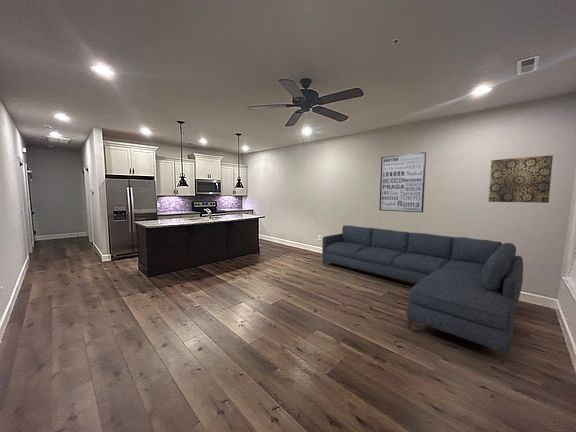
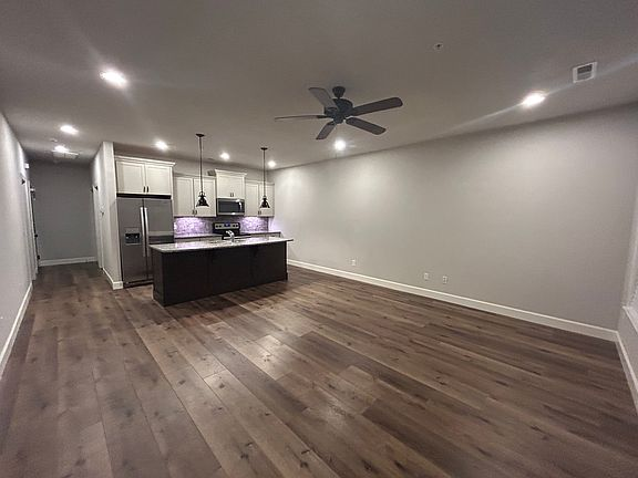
- wall art [487,154,554,204]
- wall art [378,151,427,213]
- sofa [321,224,524,366]
